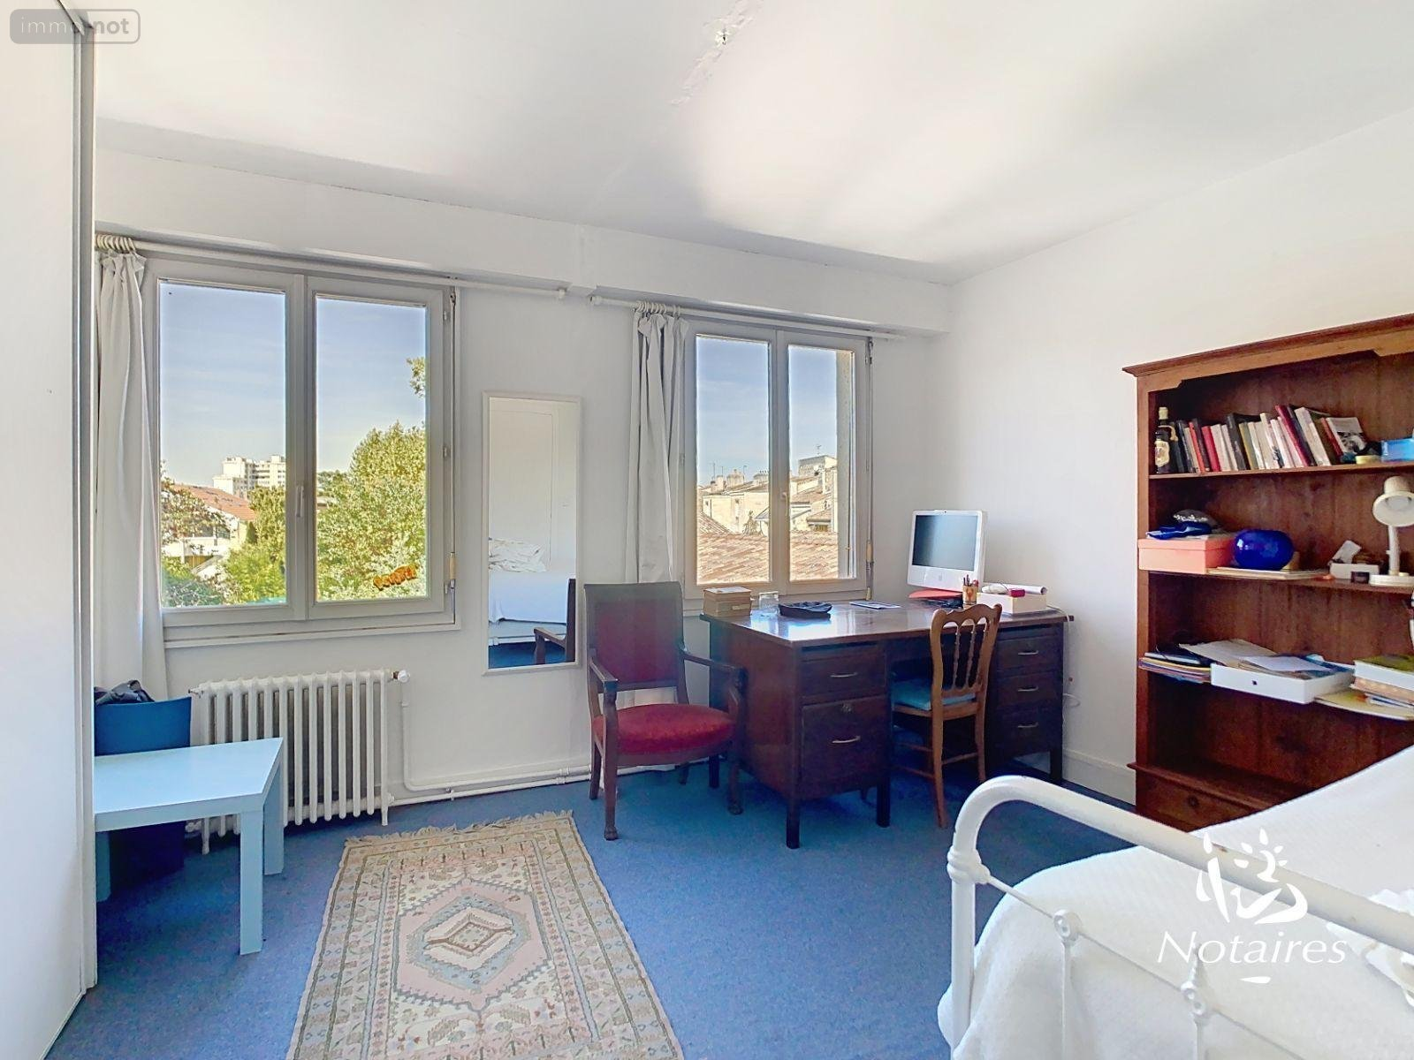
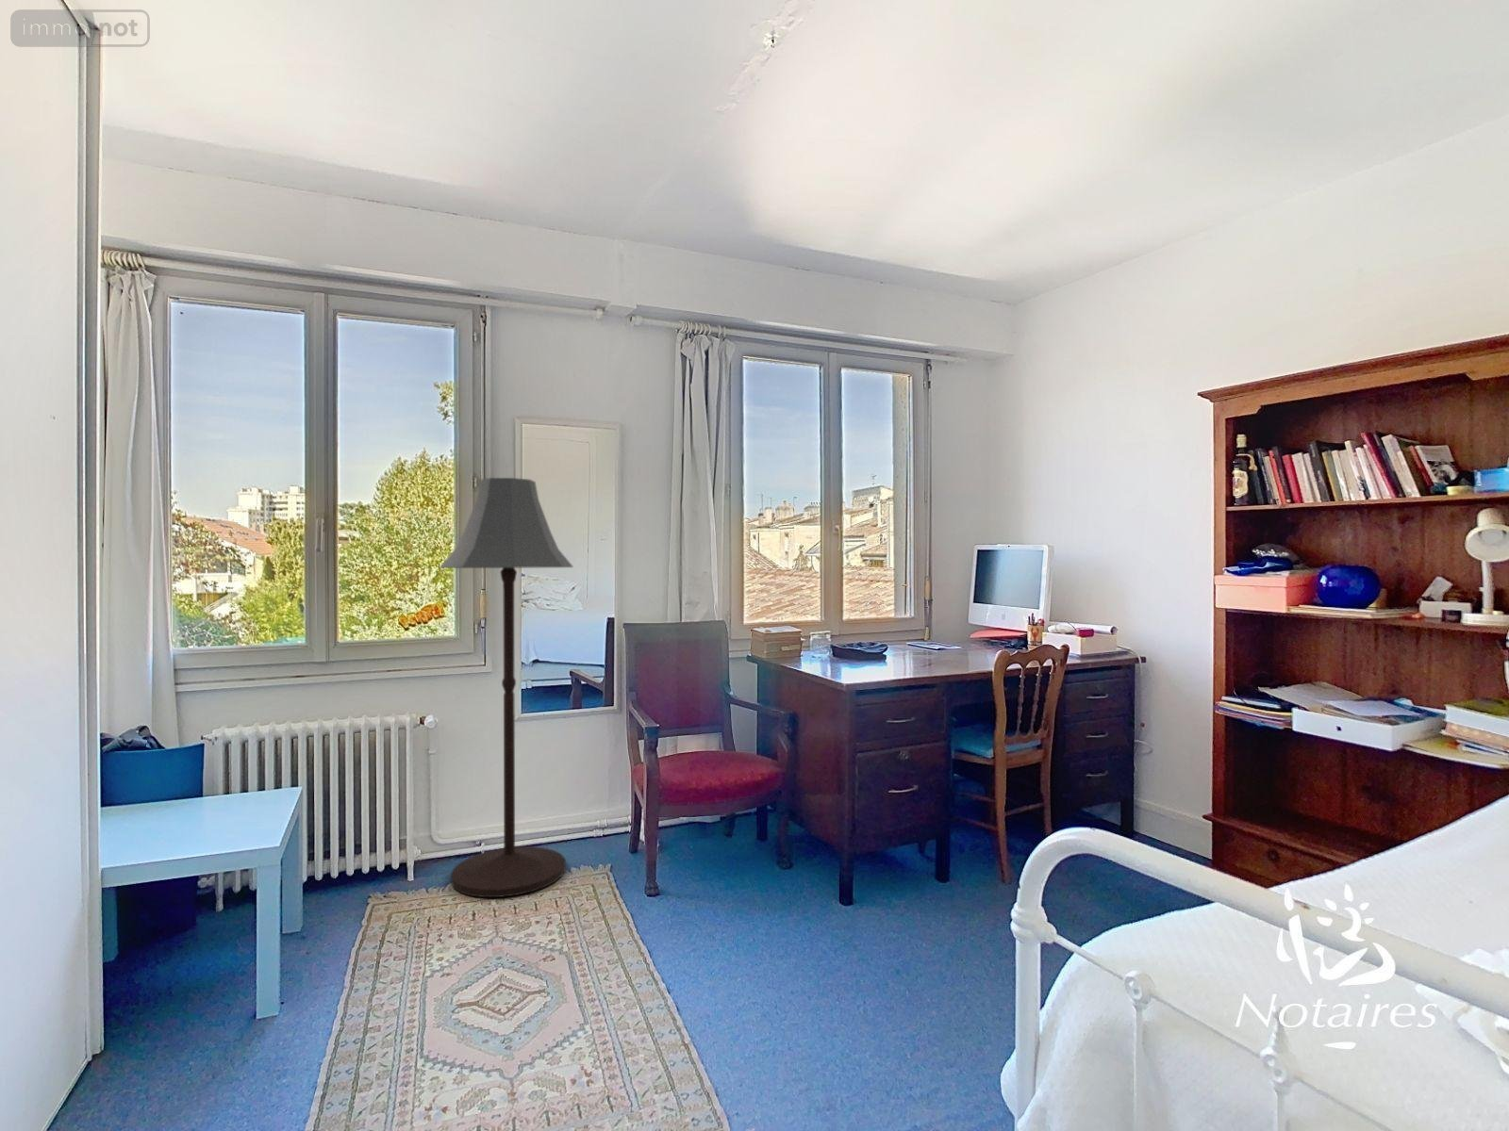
+ floor lamp [438,476,574,898]
